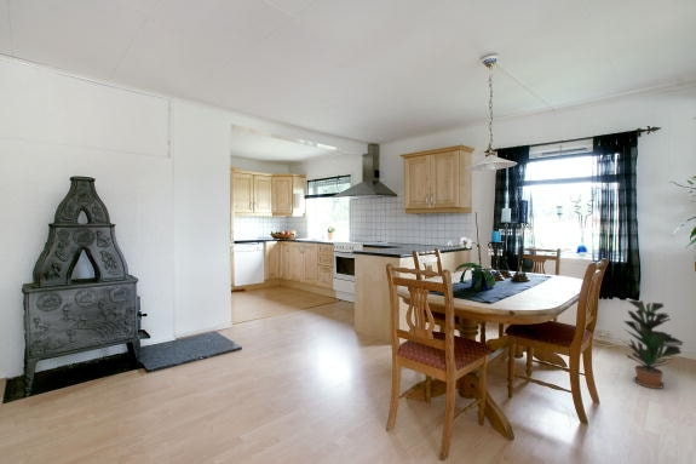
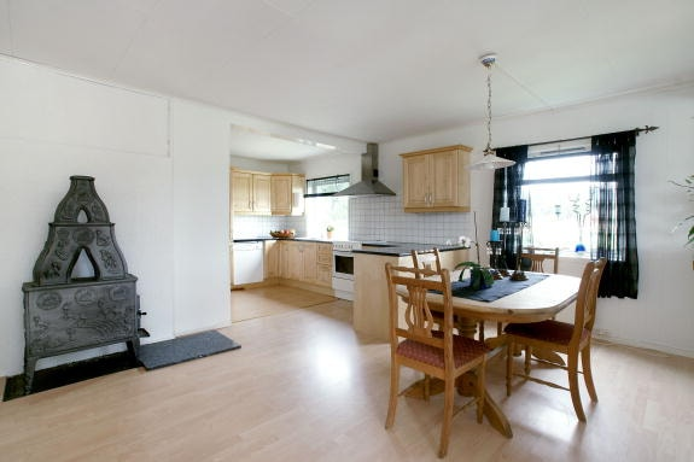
- potted plant [620,299,684,390]
